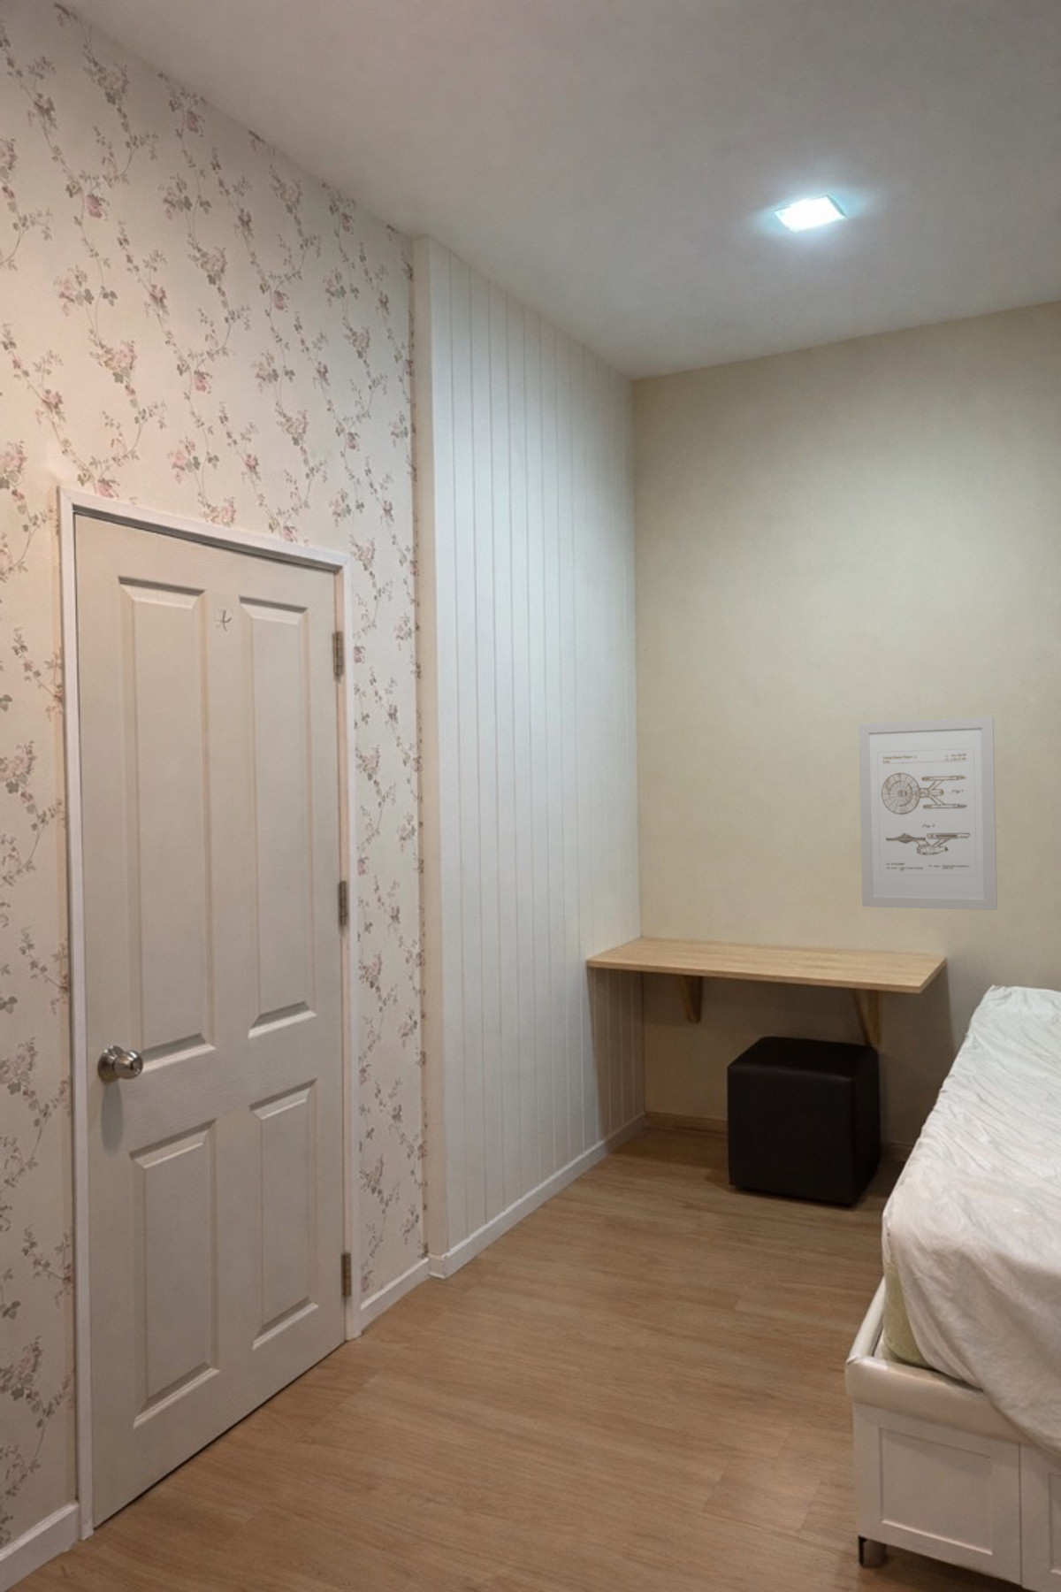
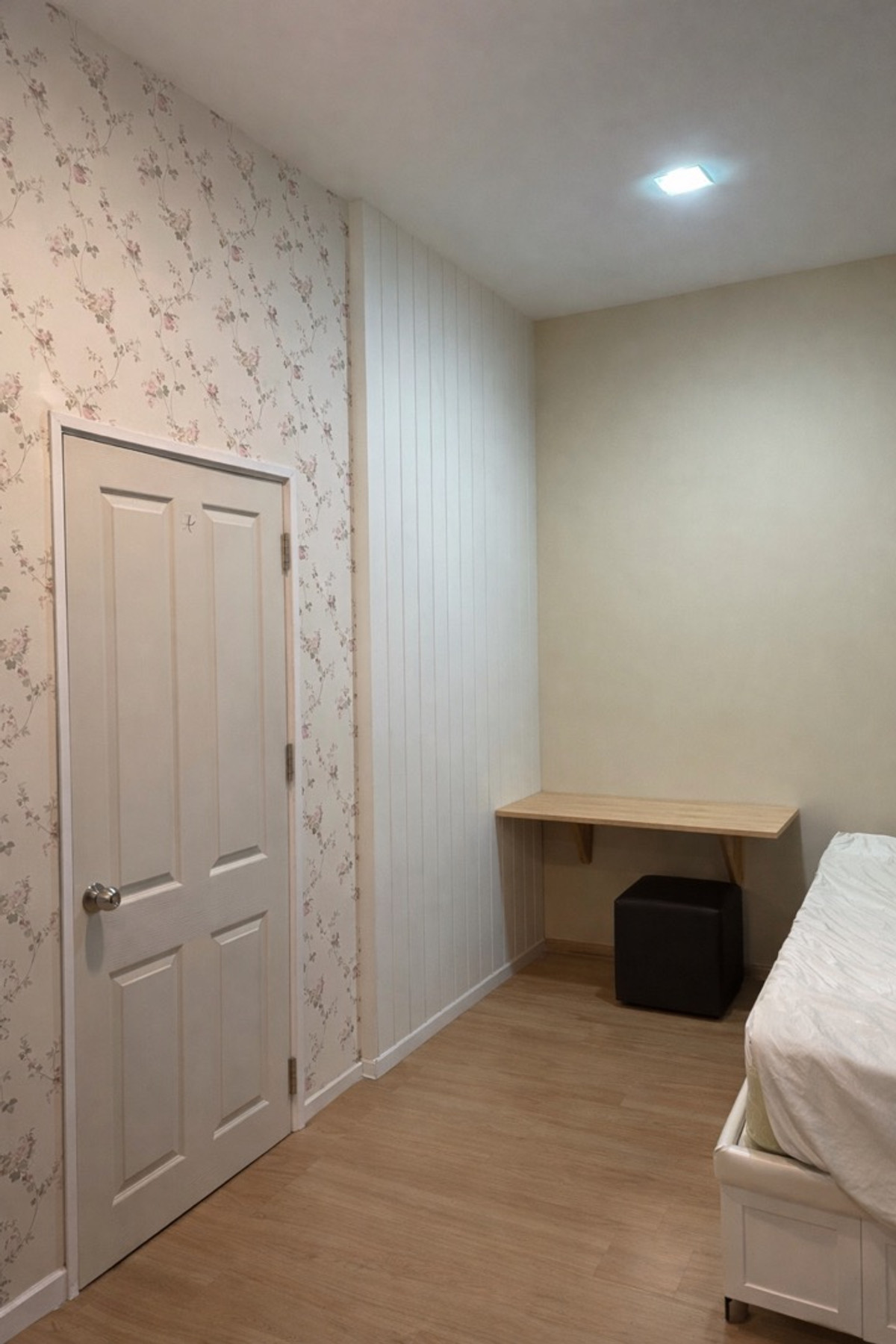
- wall art [857,717,998,911]
